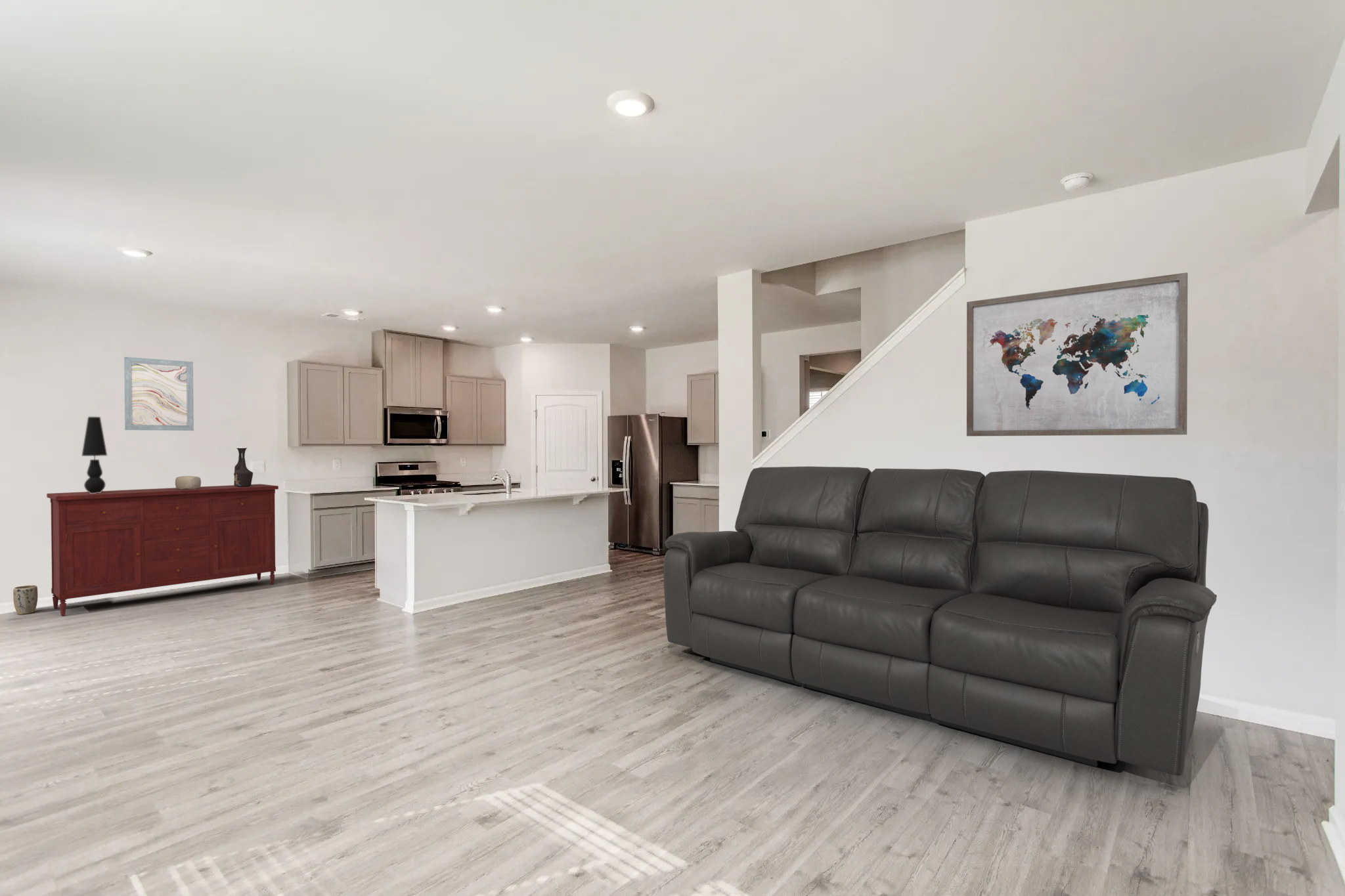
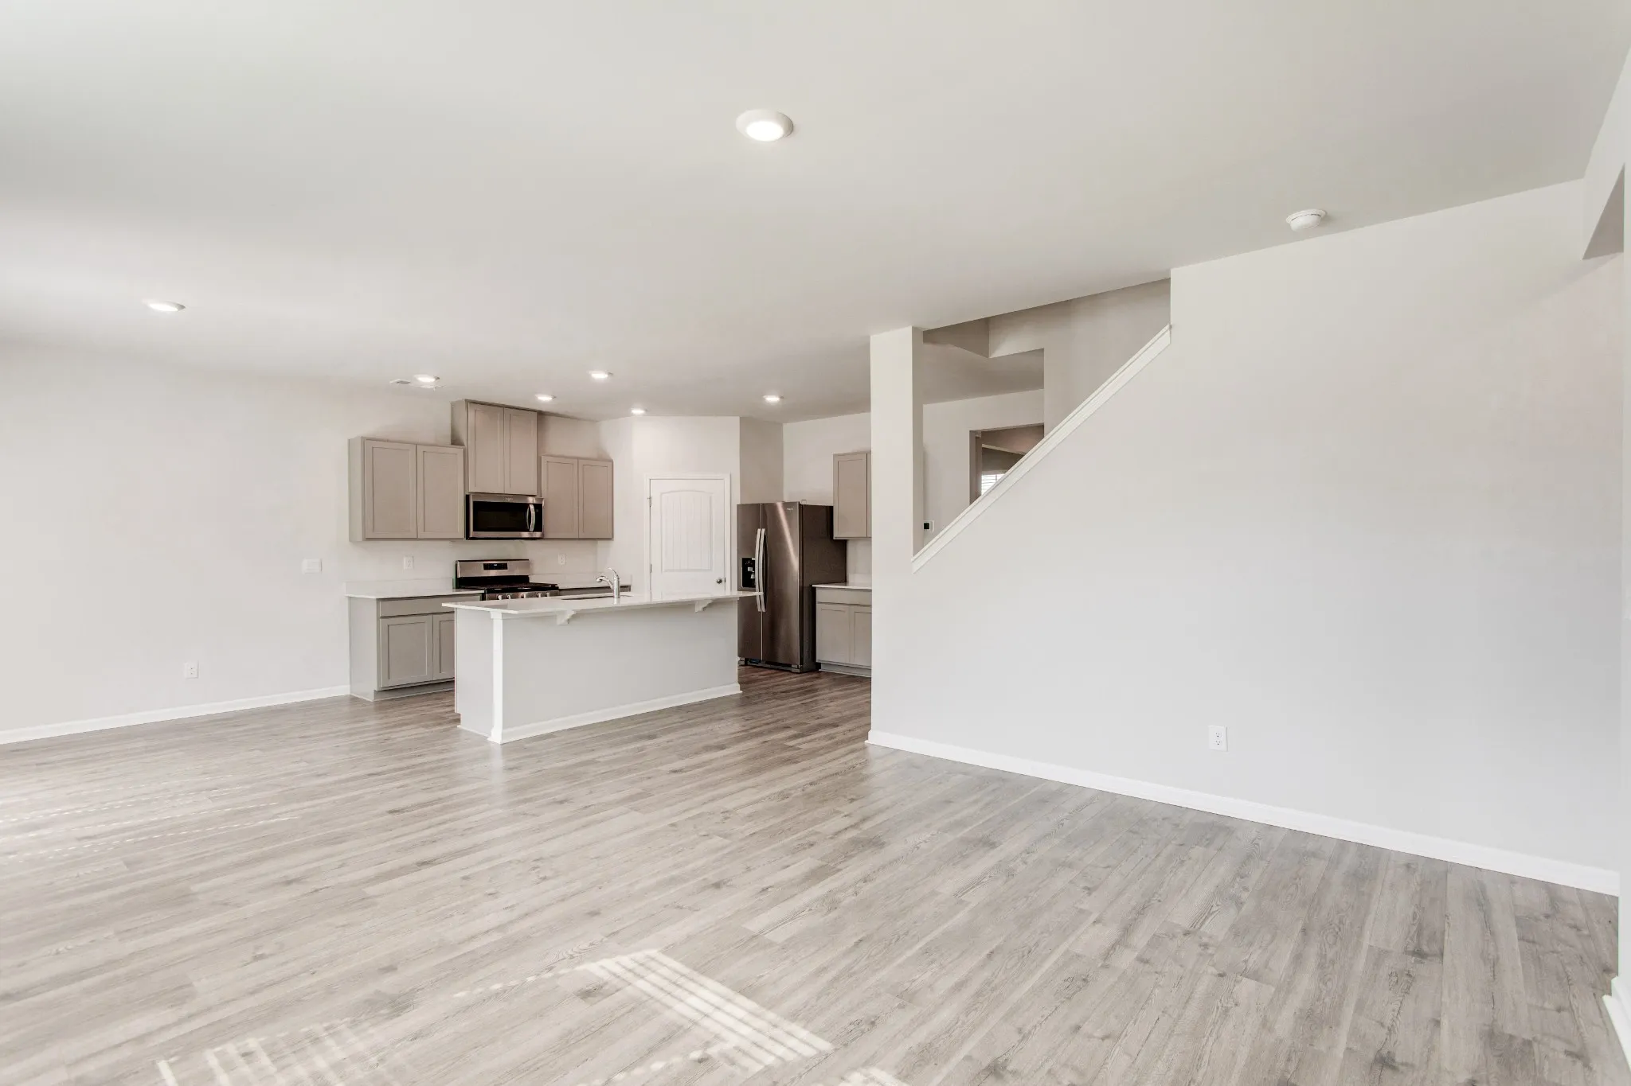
- sideboard [46,483,279,616]
- table lamp [81,416,108,494]
- sofa [663,466,1218,777]
- vase [233,447,254,487]
- wall art [966,272,1188,437]
- plant pot [12,585,38,615]
- decorative bowl [175,475,202,489]
- wall art [123,356,194,431]
